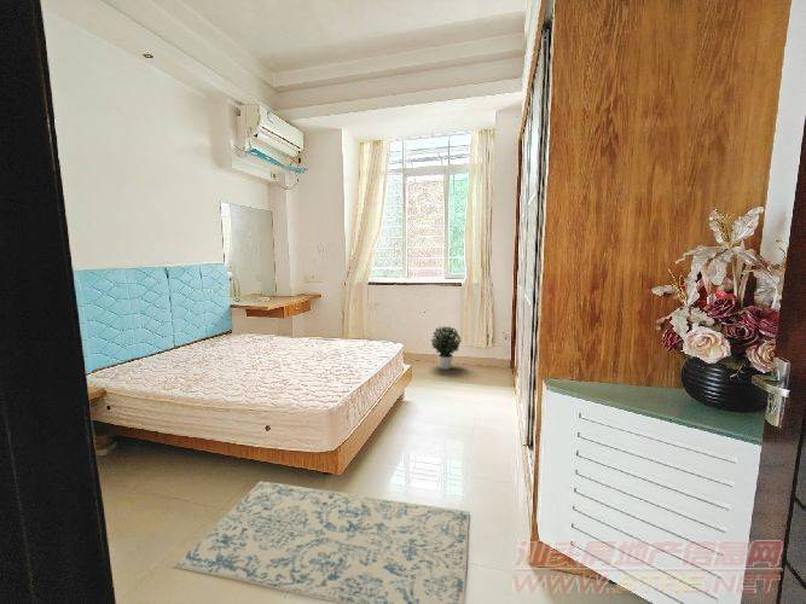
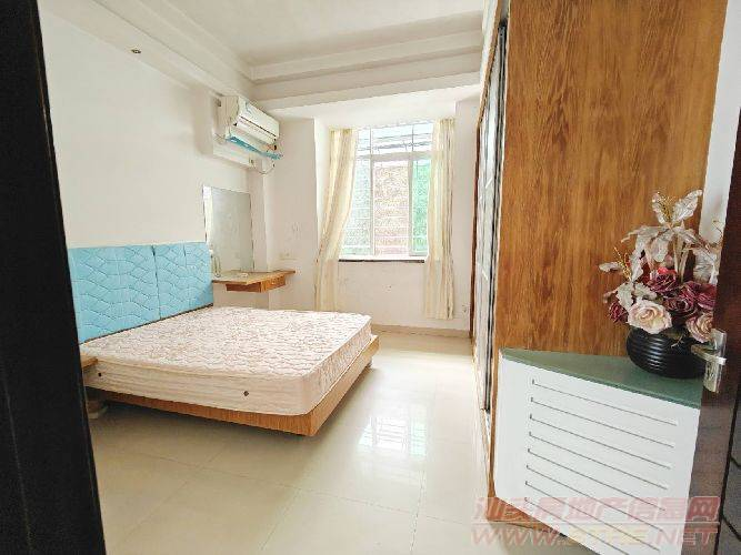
- rug [173,480,470,604]
- potted plant [430,325,463,371]
